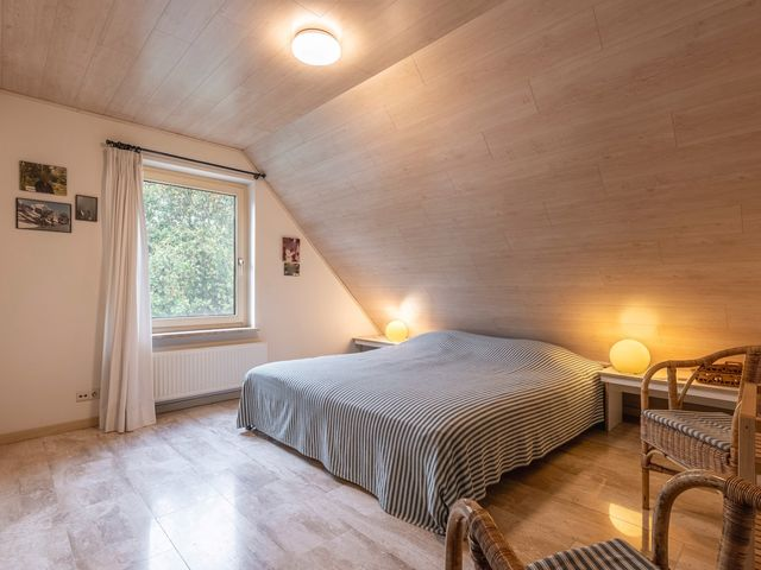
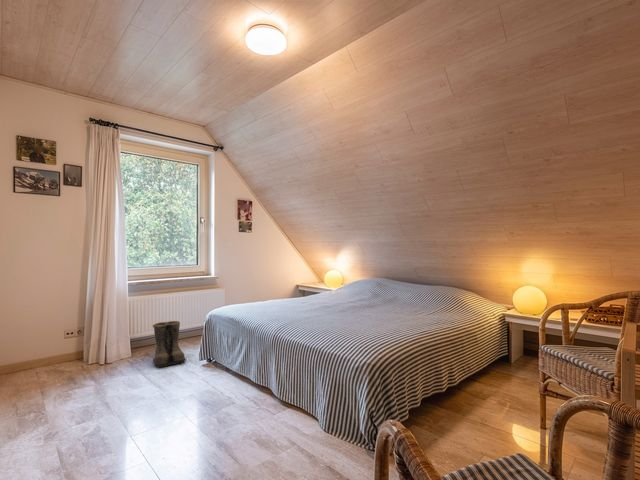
+ boots [152,320,186,368]
